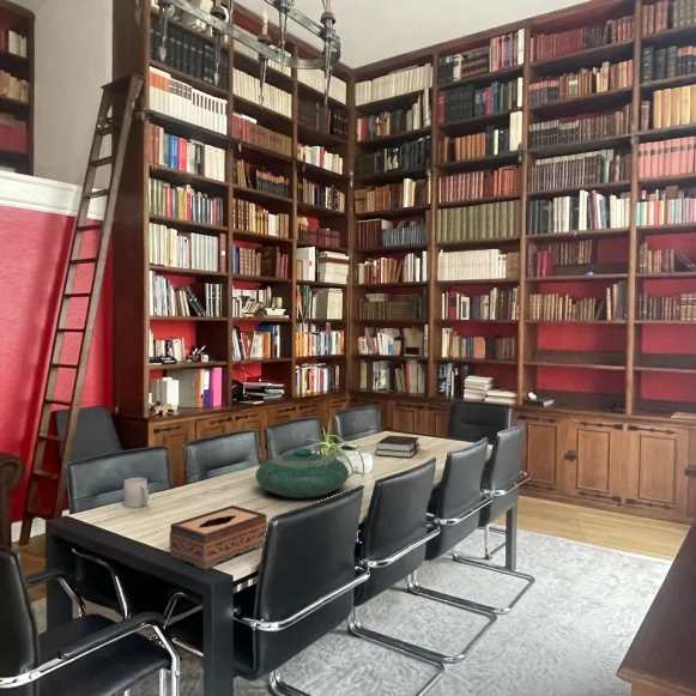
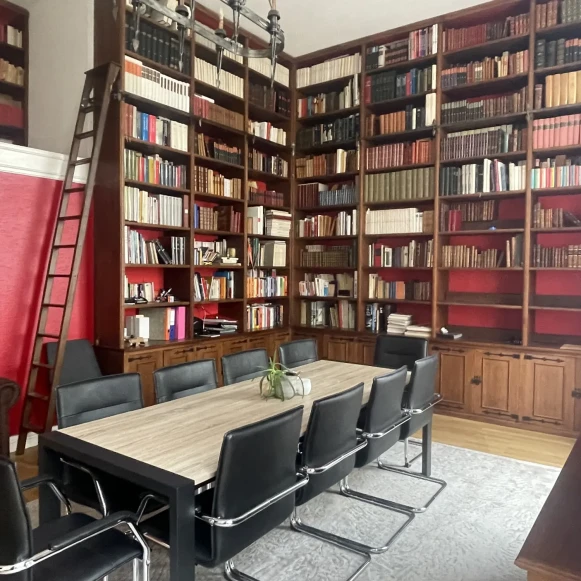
- decorative bowl [254,447,350,500]
- tissue box [169,504,268,570]
- mug [123,477,150,509]
- hardback book [374,435,422,459]
